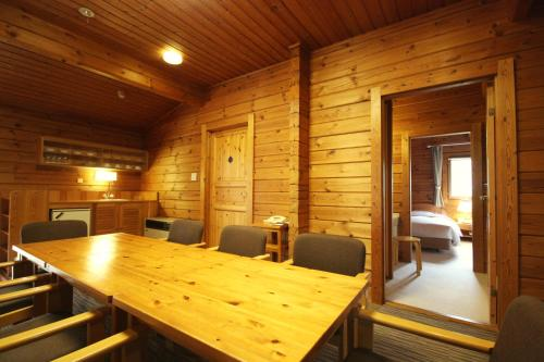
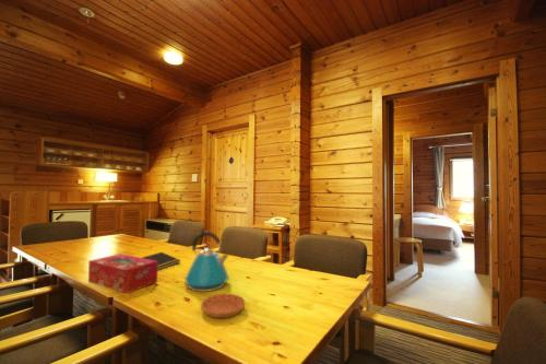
+ tissue box [87,253,158,294]
+ kettle [182,231,229,293]
+ saucer [200,293,246,319]
+ notepad [141,251,181,271]
